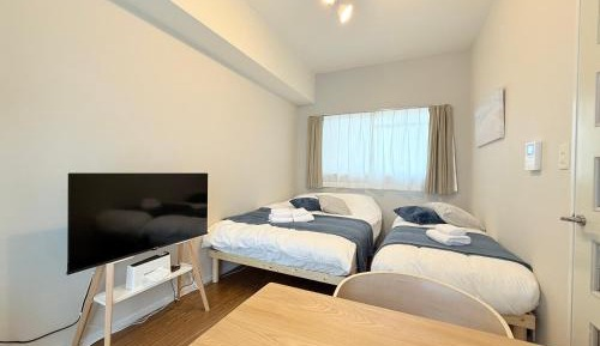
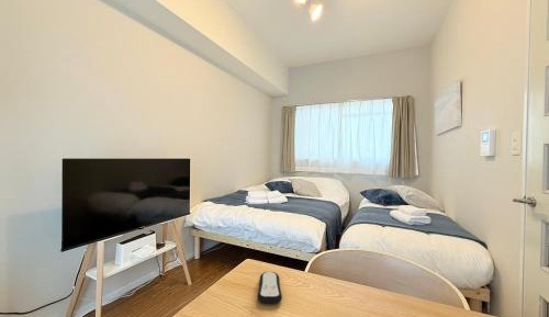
+ remote control [257,271,283,304]
